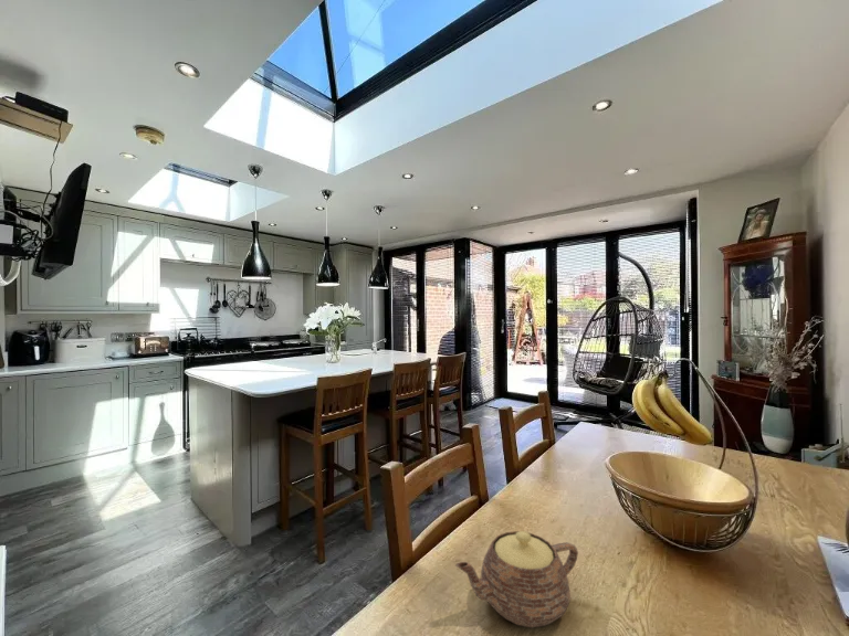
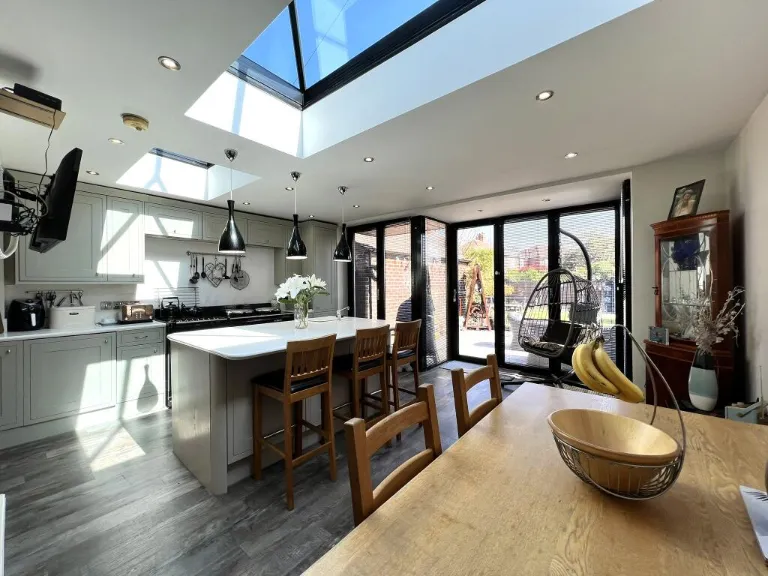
- teapot [454,530,579,629]
